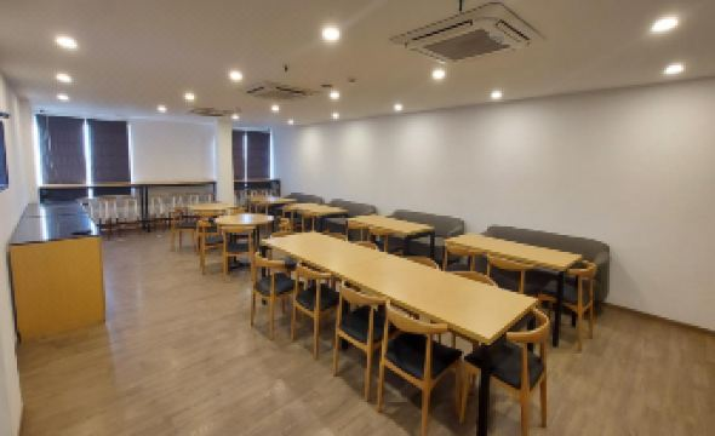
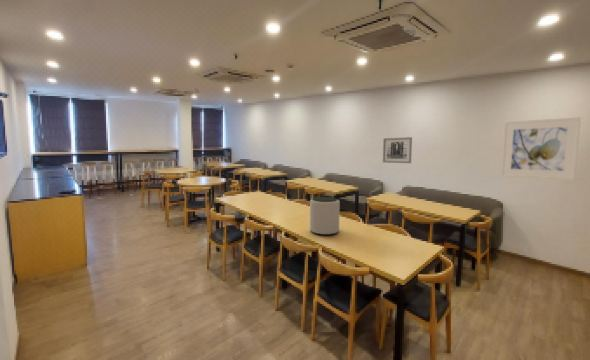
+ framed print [500,116,582,181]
+ wall art [382,136,413,164]
+ plant pot [309,196,341,236]
